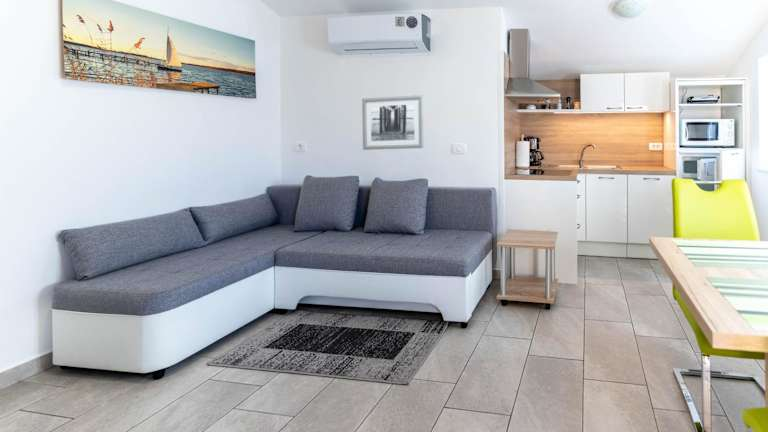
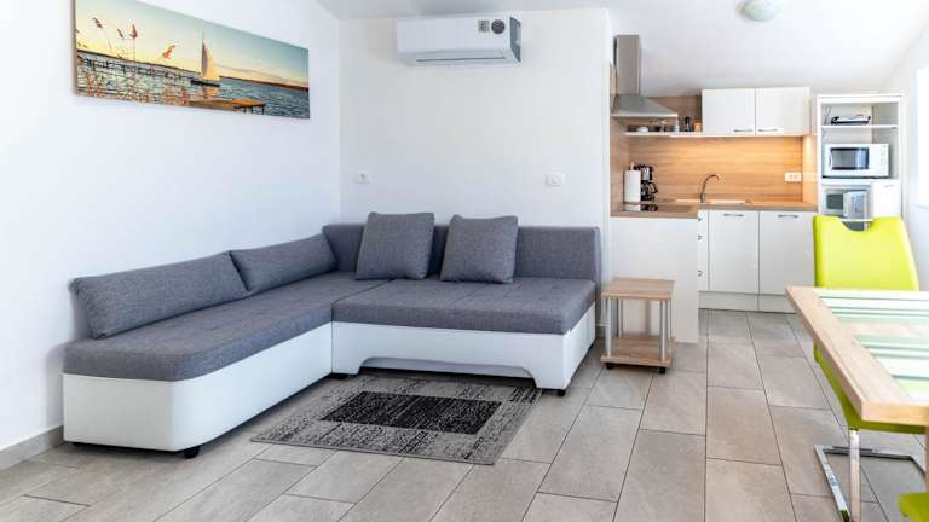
- wall art [361,94,424,151]
